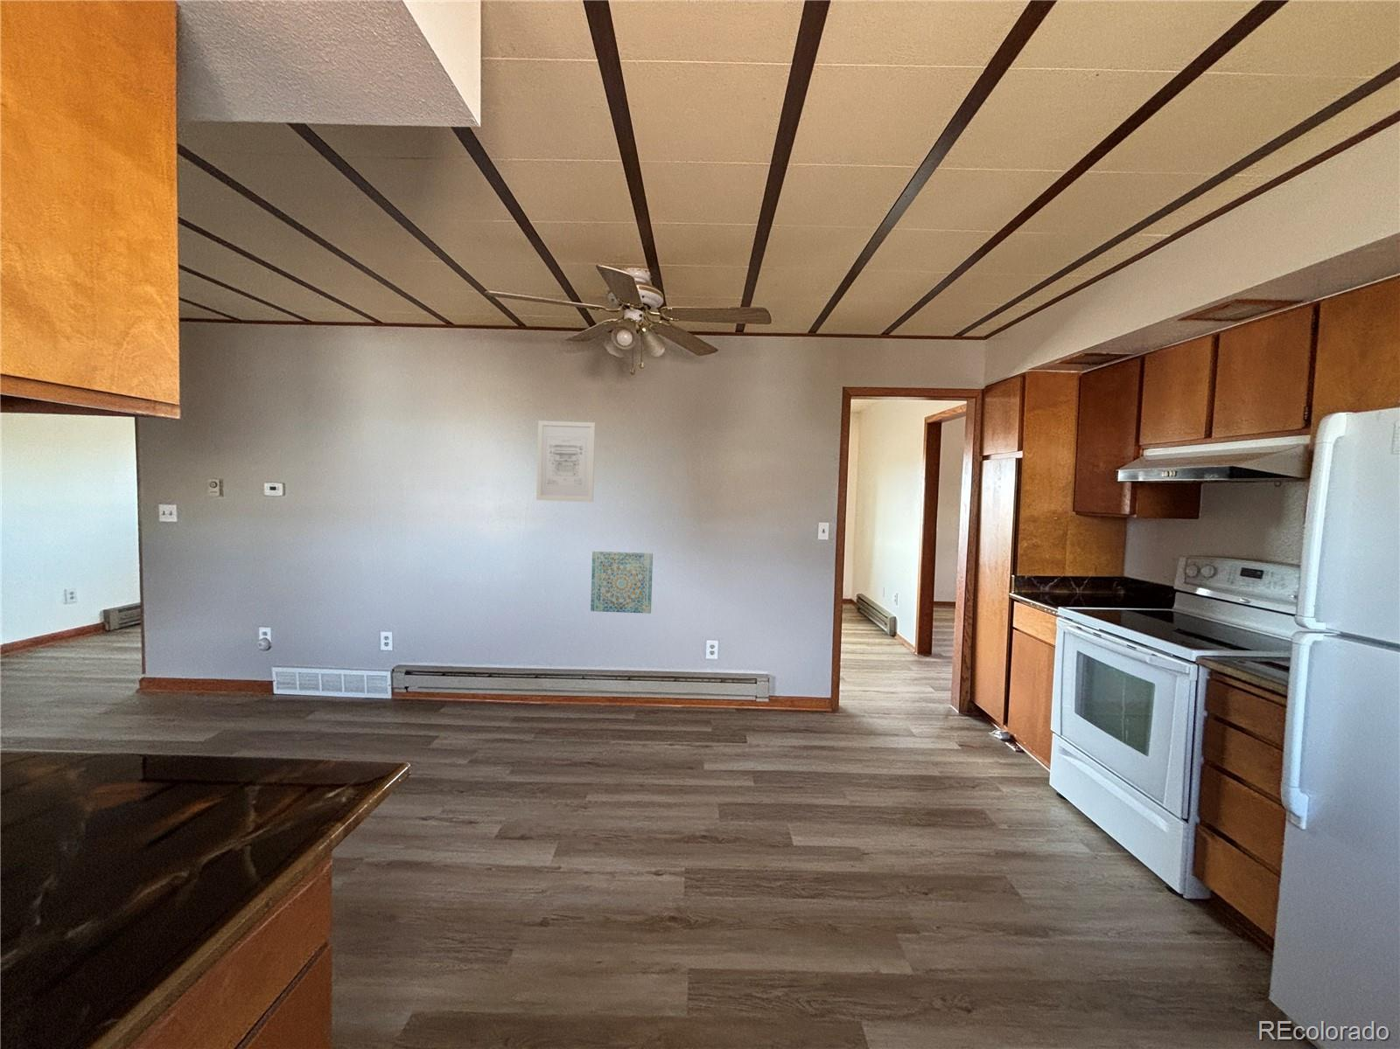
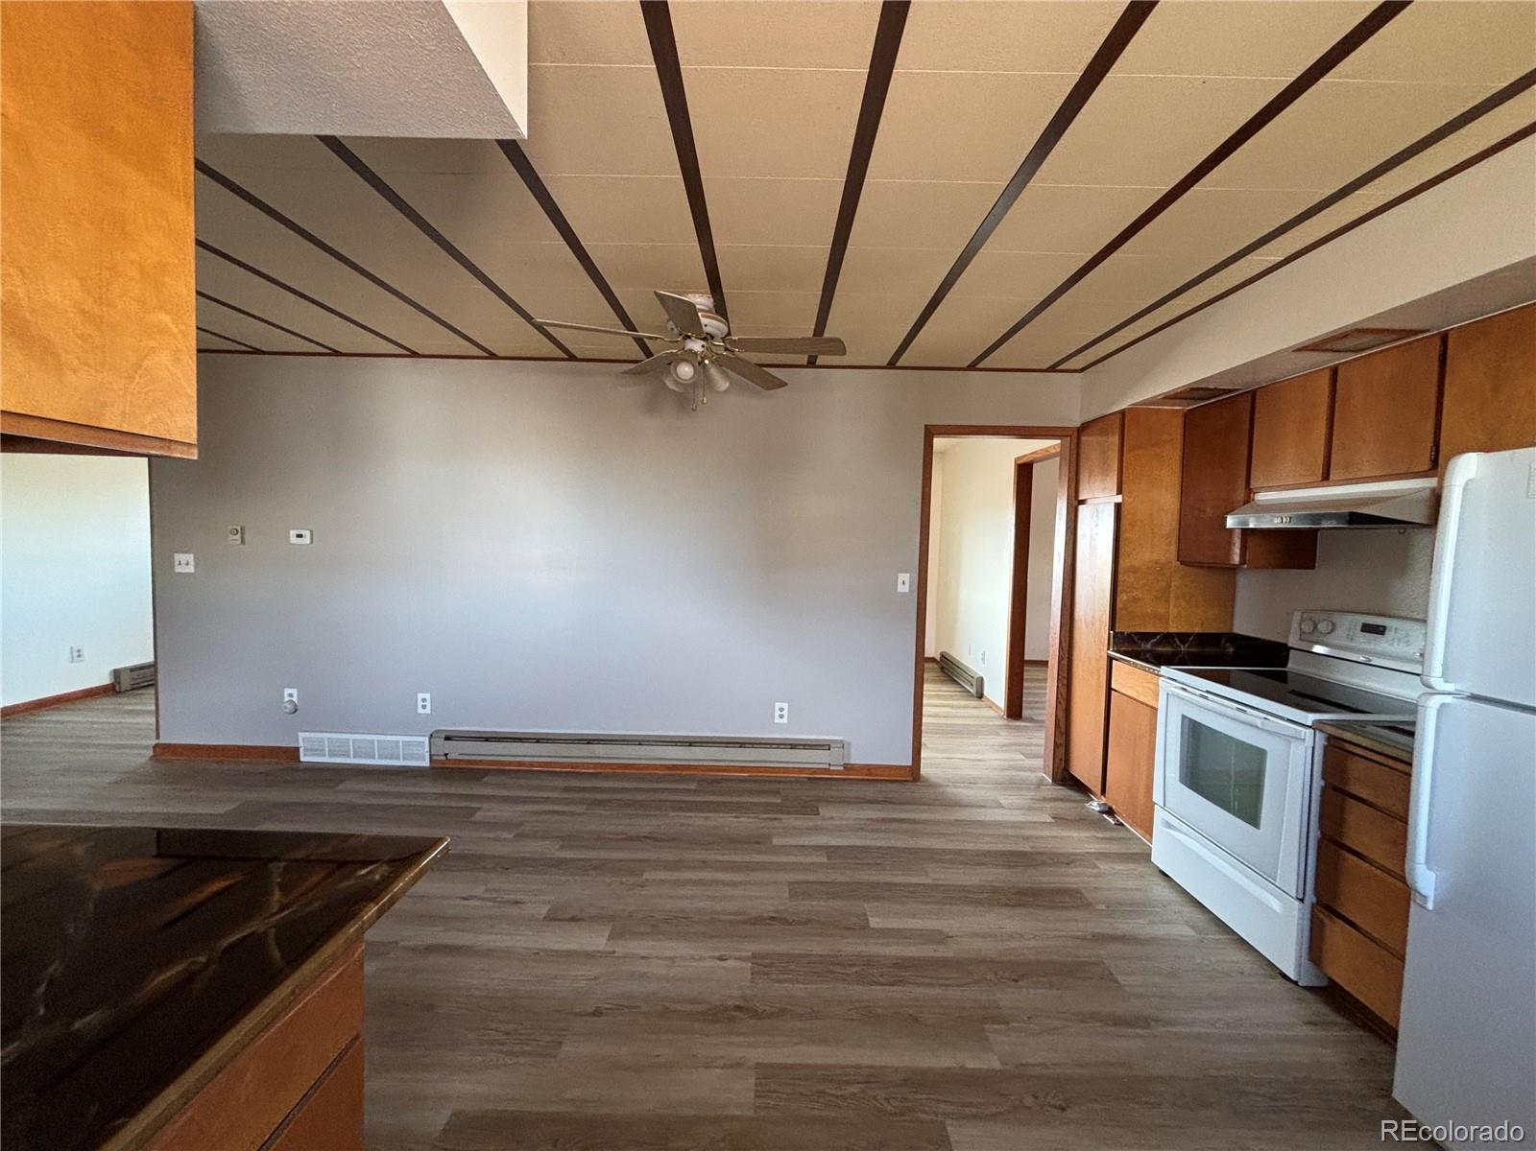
- wall art [590,551,654,615]
- wall art [536,420,596,502]
